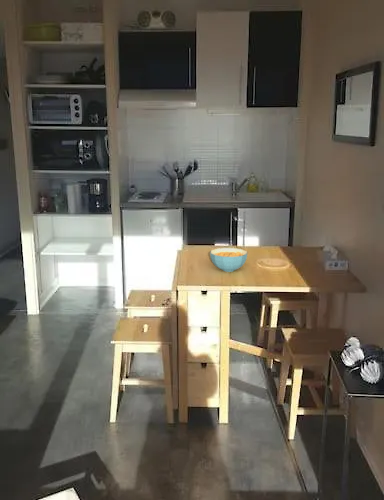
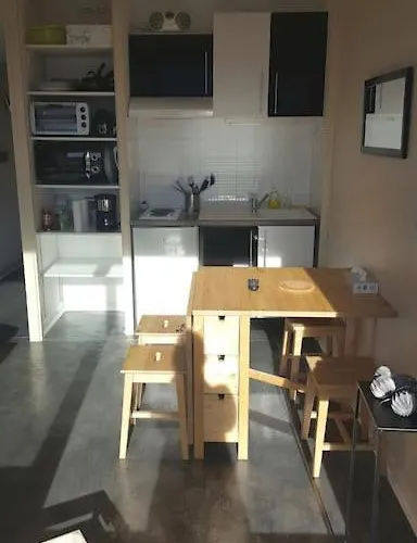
- cereal bowl [209,247,248,273]
